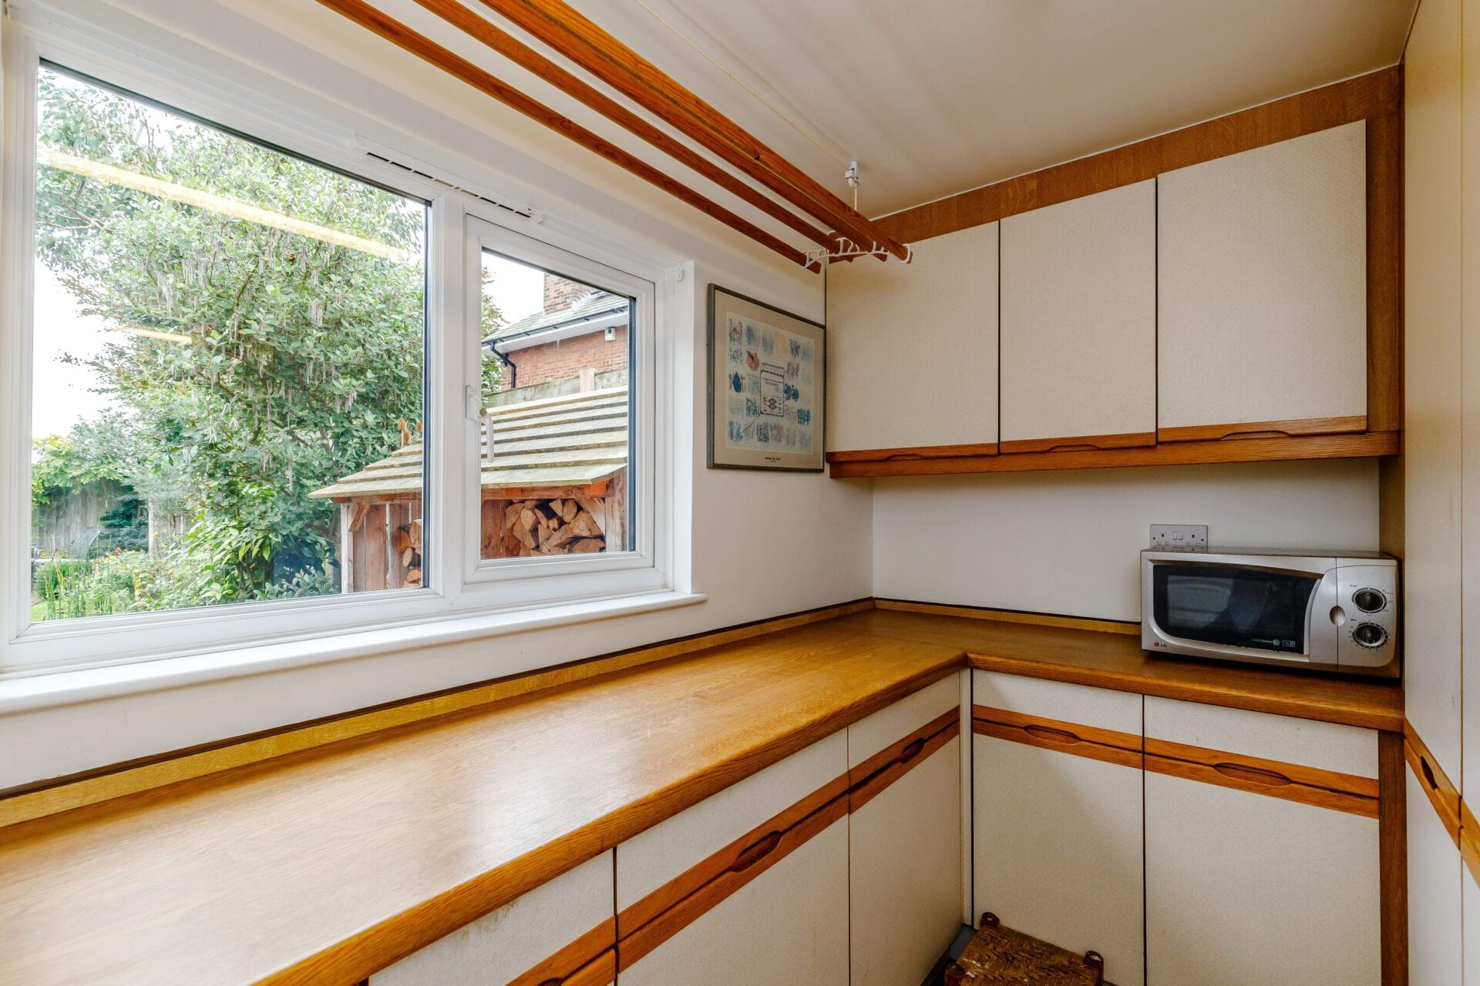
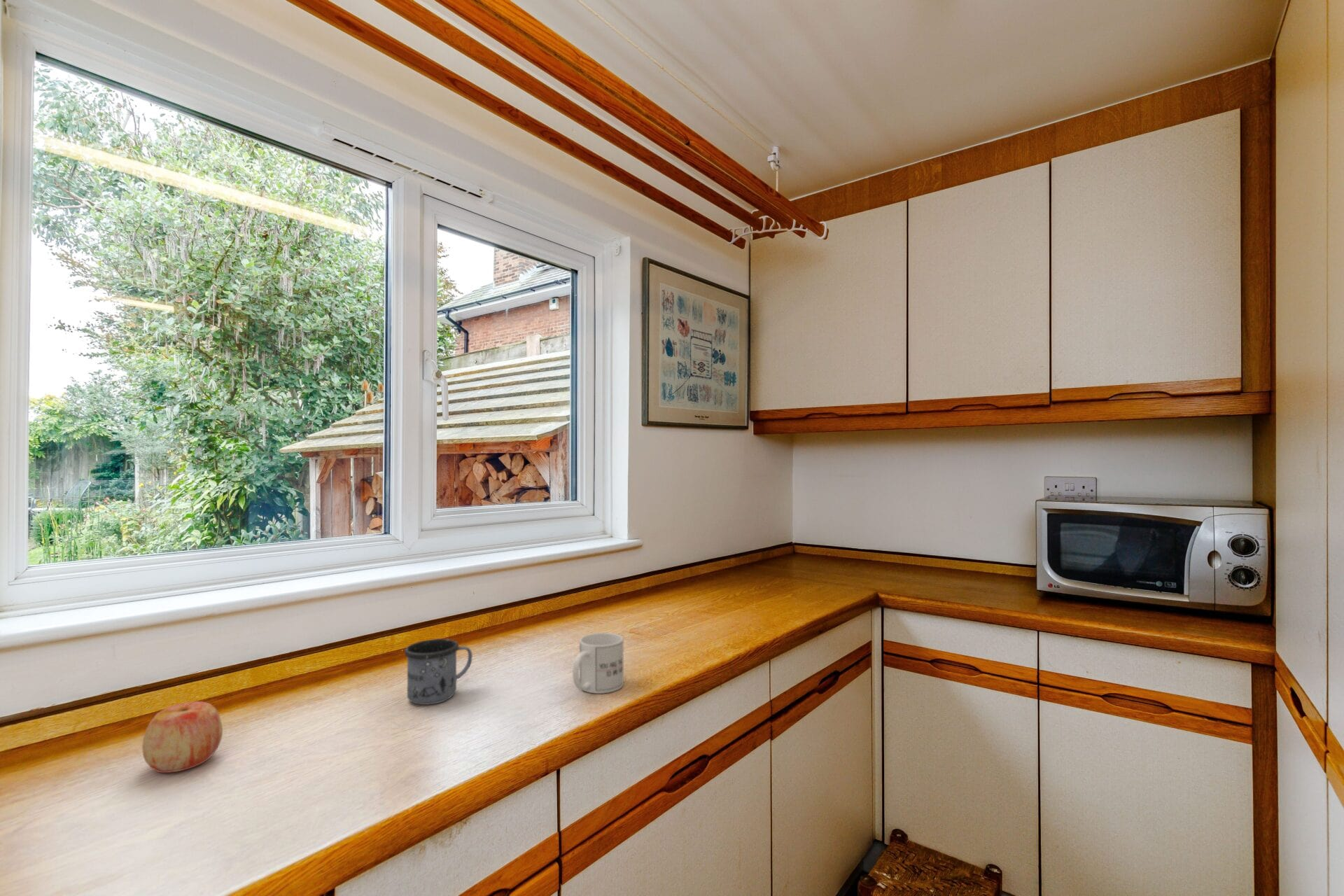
+ mug [572,632,624,694]
+ apple [141,701,223,773]
+ mug [404,638,473,706]
